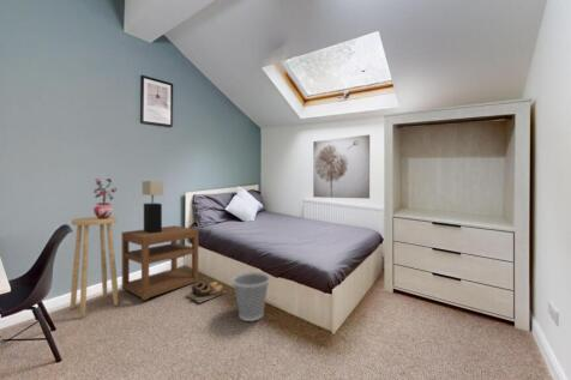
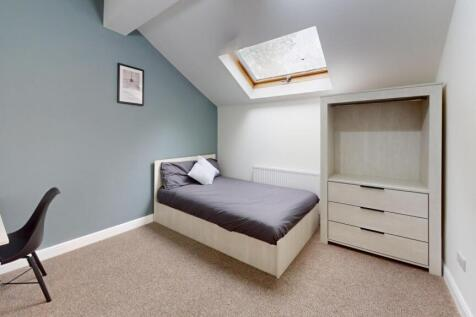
- stool [70,216,120,318]
- wastebasket [232,271,271,322]
- potted plant [92,177,119,219]
- wall art [312,133,371,200]
- shoes [185,281,228,303]
- nightstand [121,224,199,301]
- table lamp [142,180,164,234]
